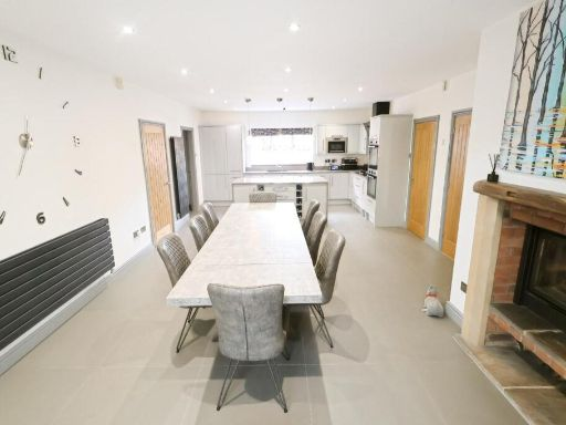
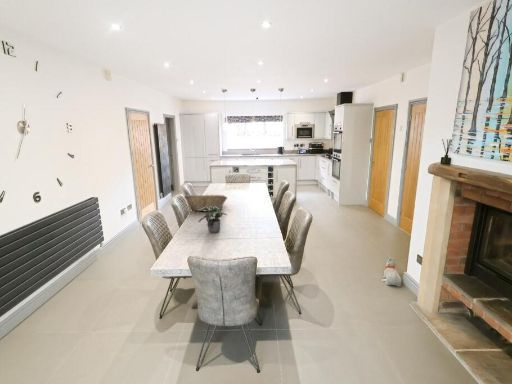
+ potted plant [194,207,229,234]
+ fruit basket [183,192,228,213]
